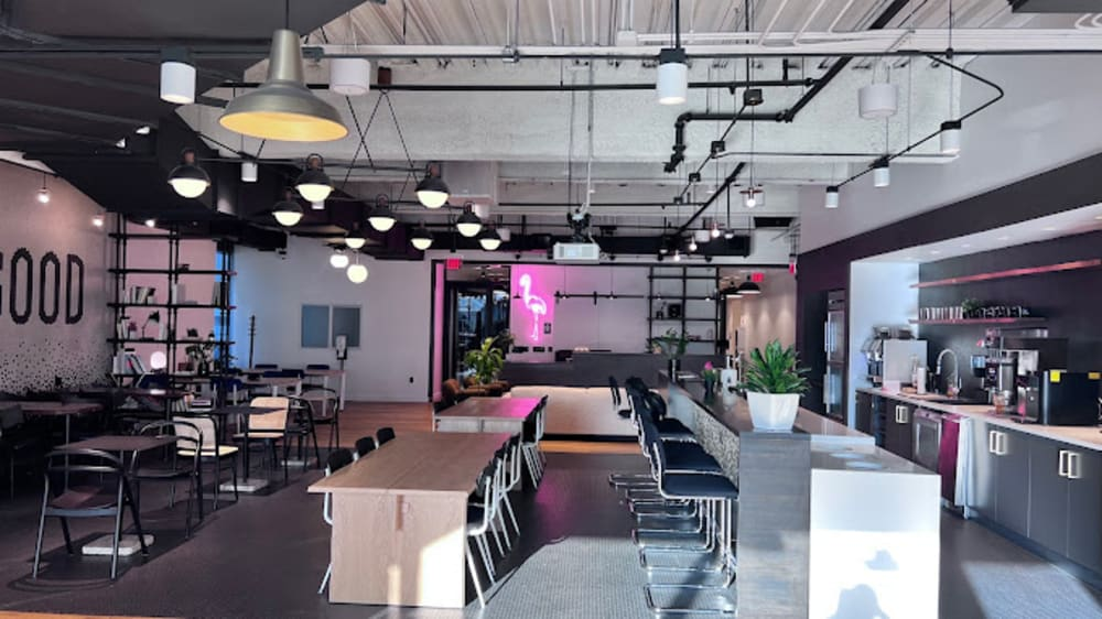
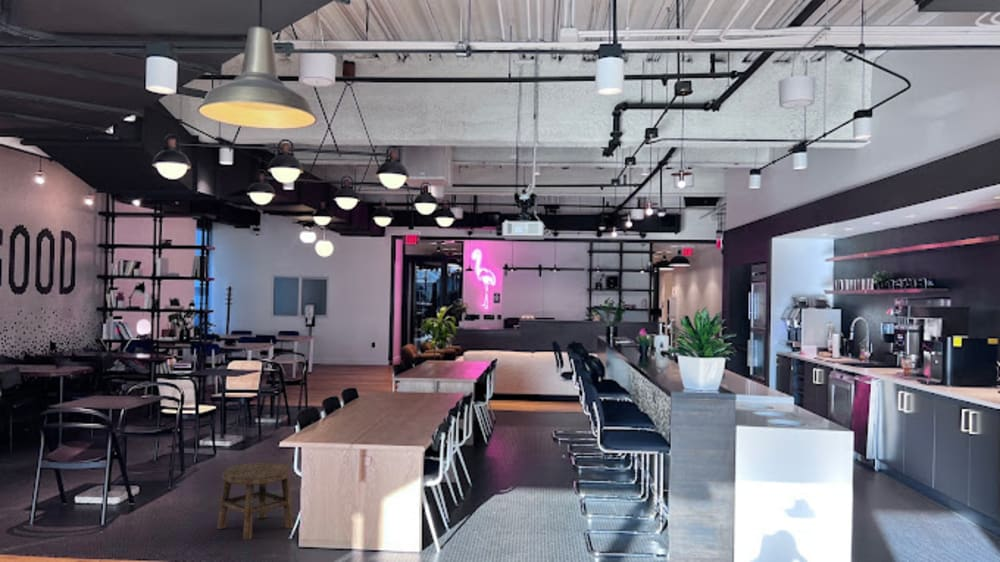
+ stool [216,462,294,540]
